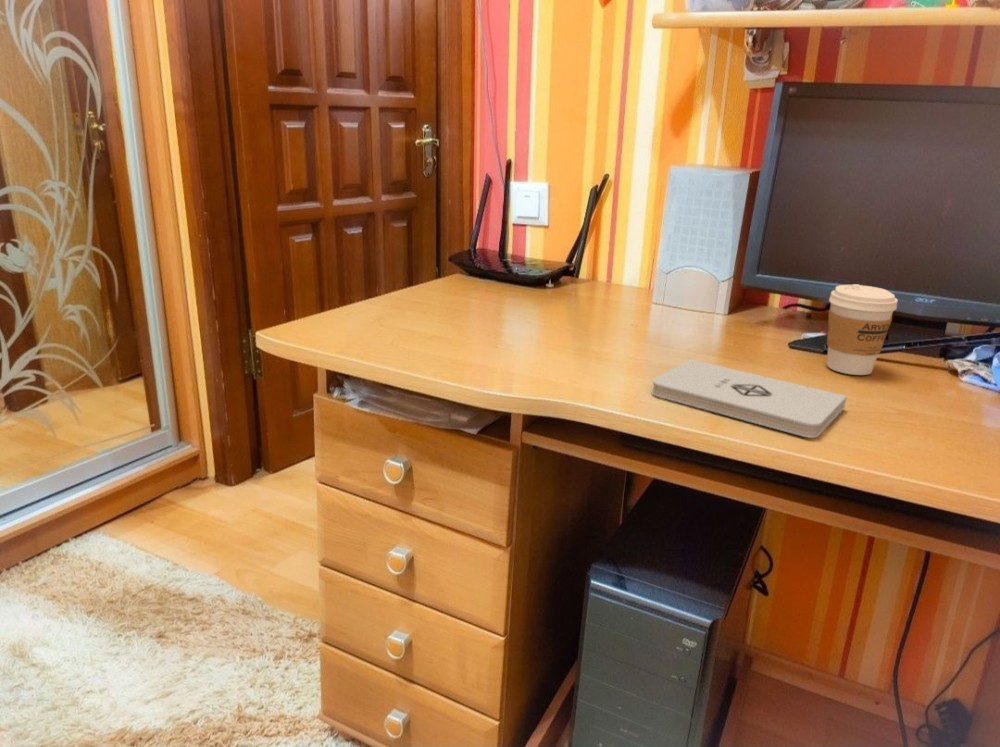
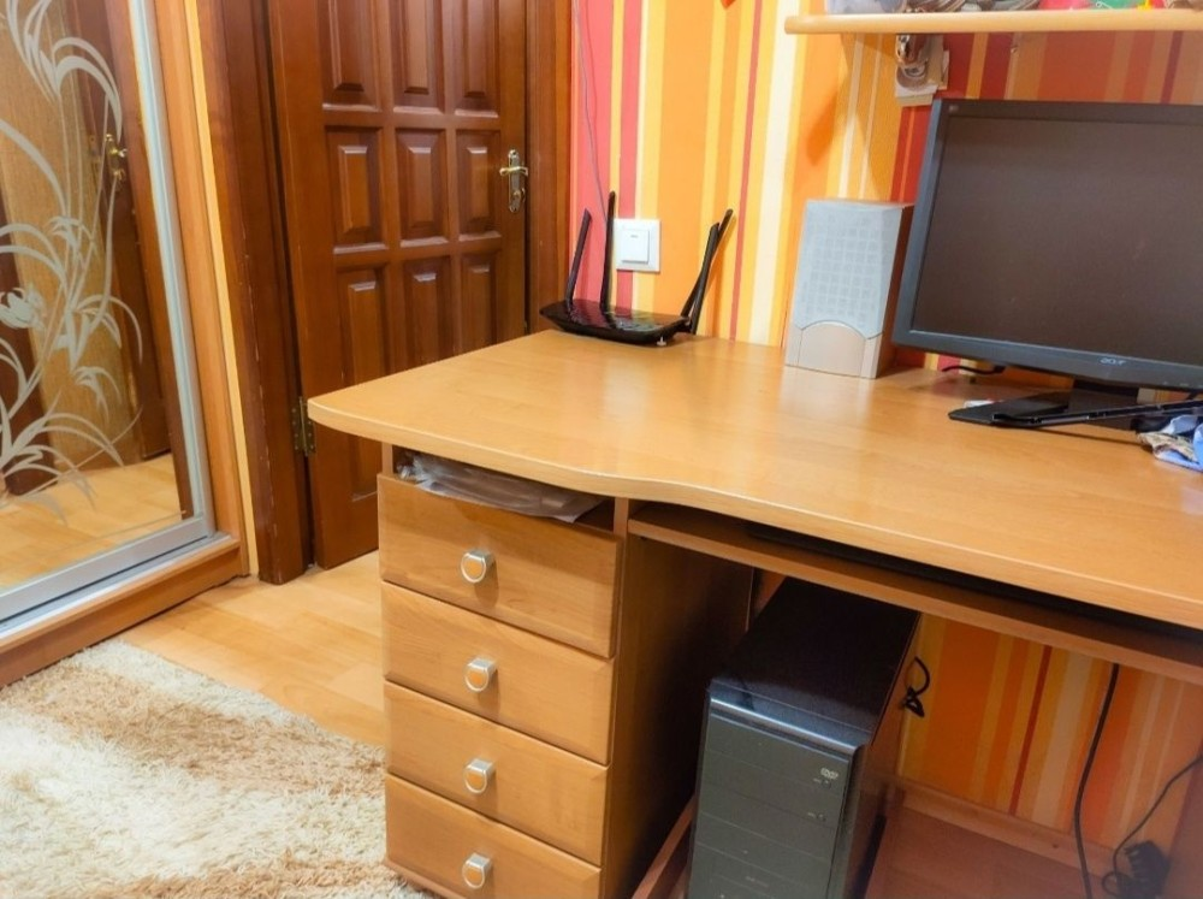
- coffee cup [826,283,899,376]
- notepad [651,358,848,439]
